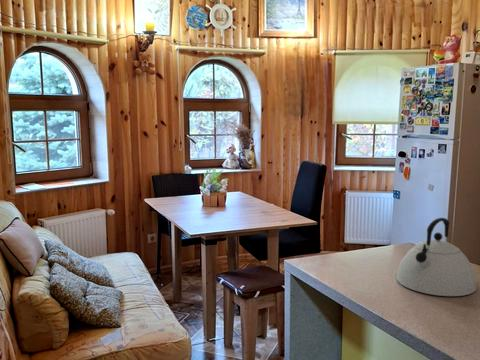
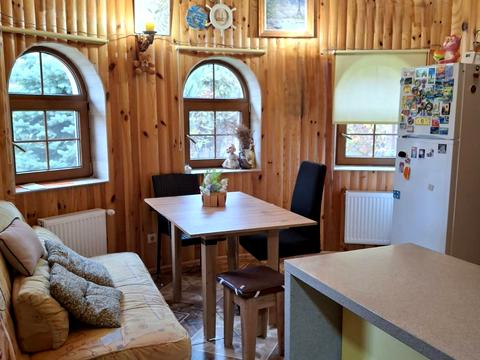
- kettle [396,217,477,297]
